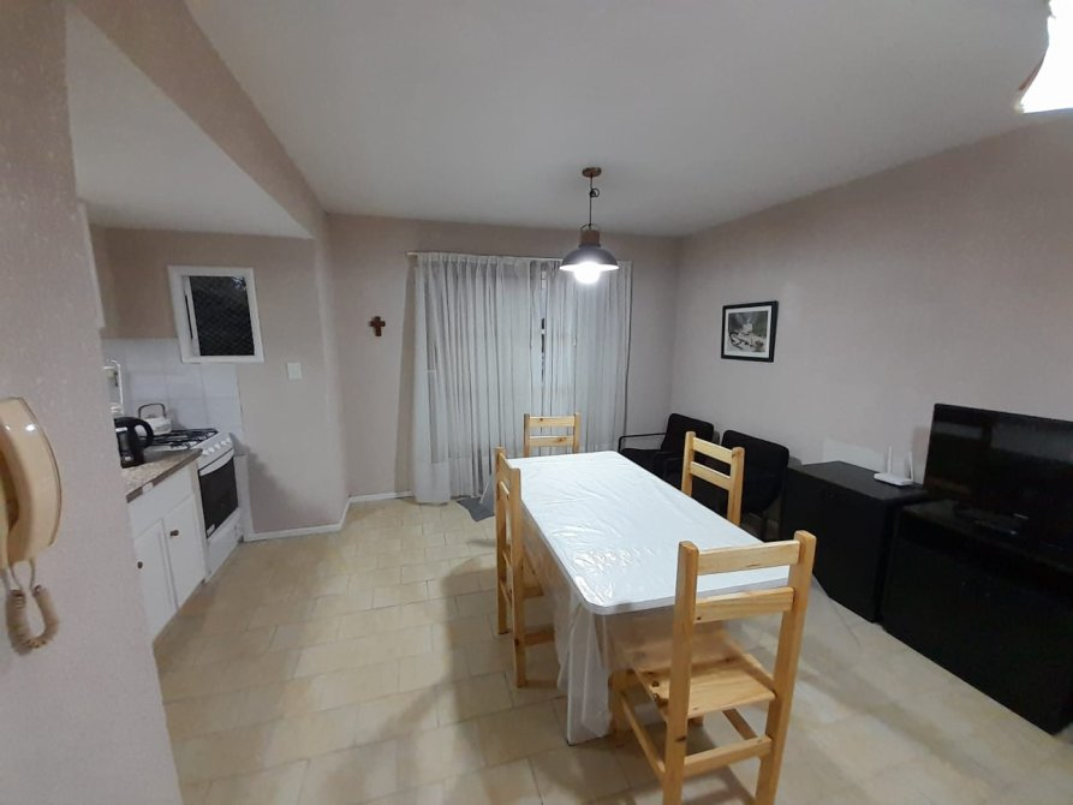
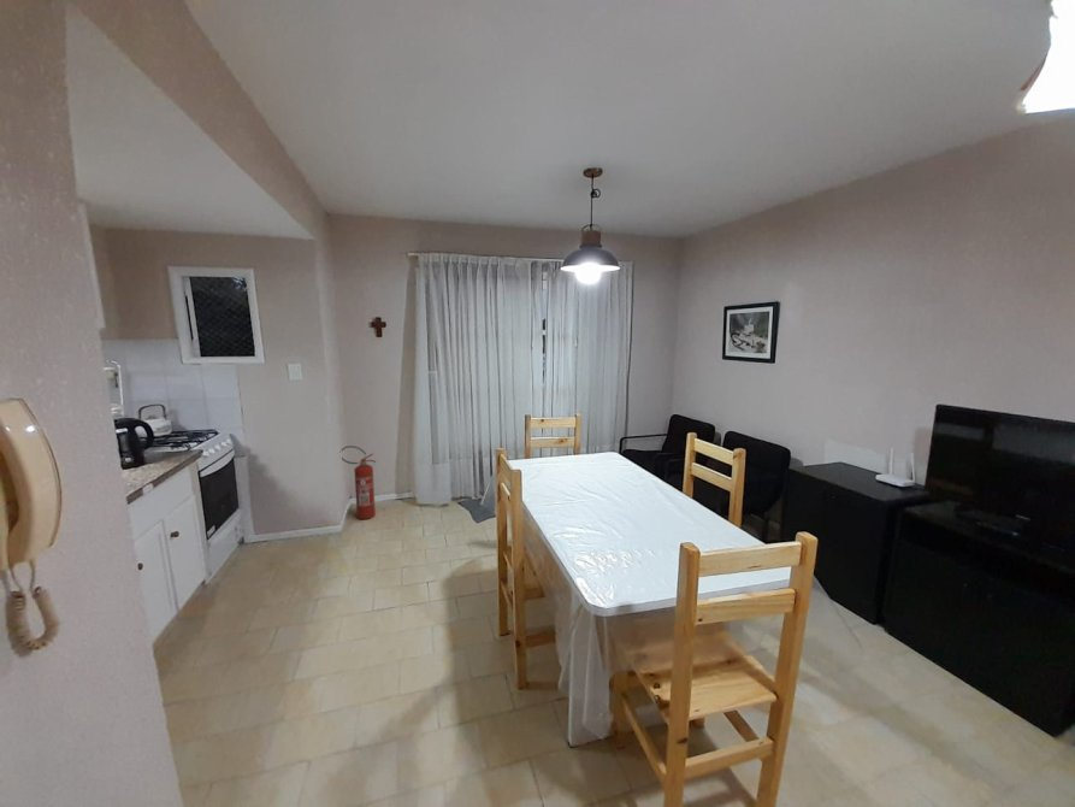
+ fire extinguisher [341,444,377,520]
